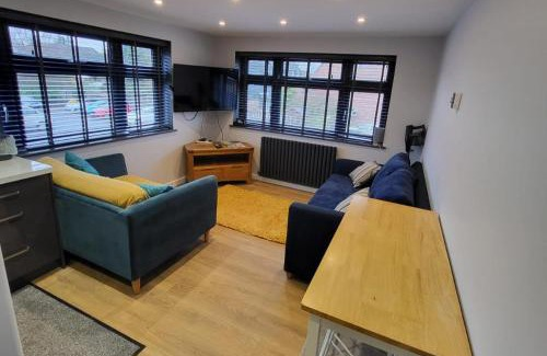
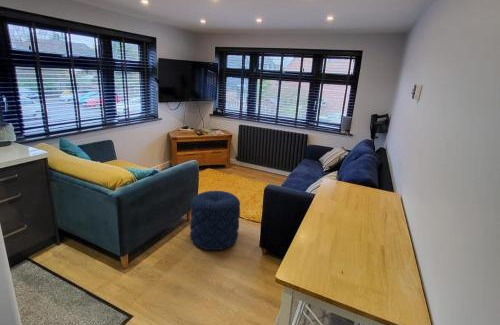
+ pouf [189,190,241,251]
